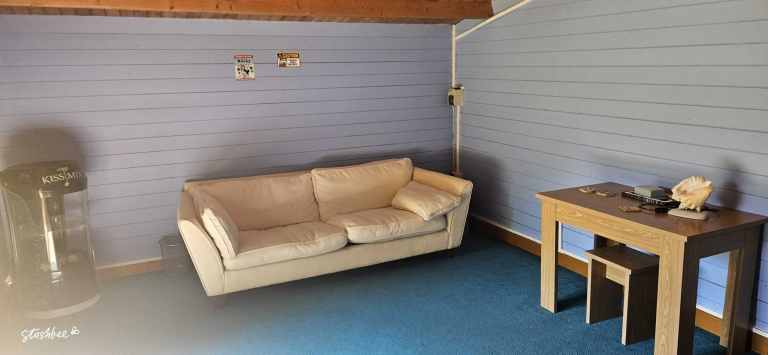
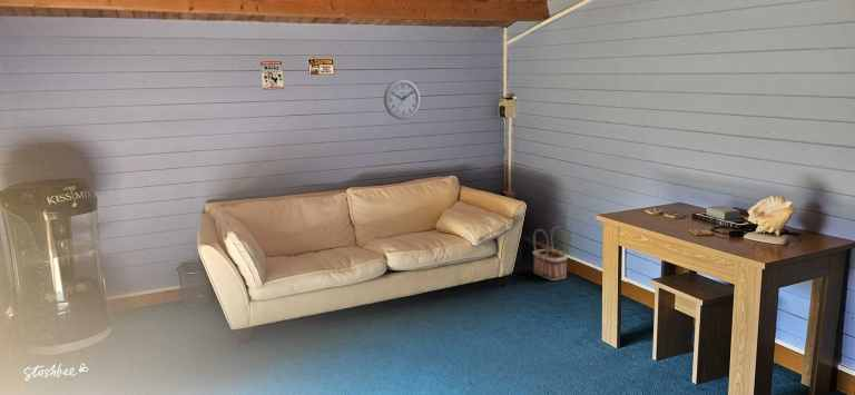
+ wall clock [383,78,422,120]
+ basket [532,226,569,282]
